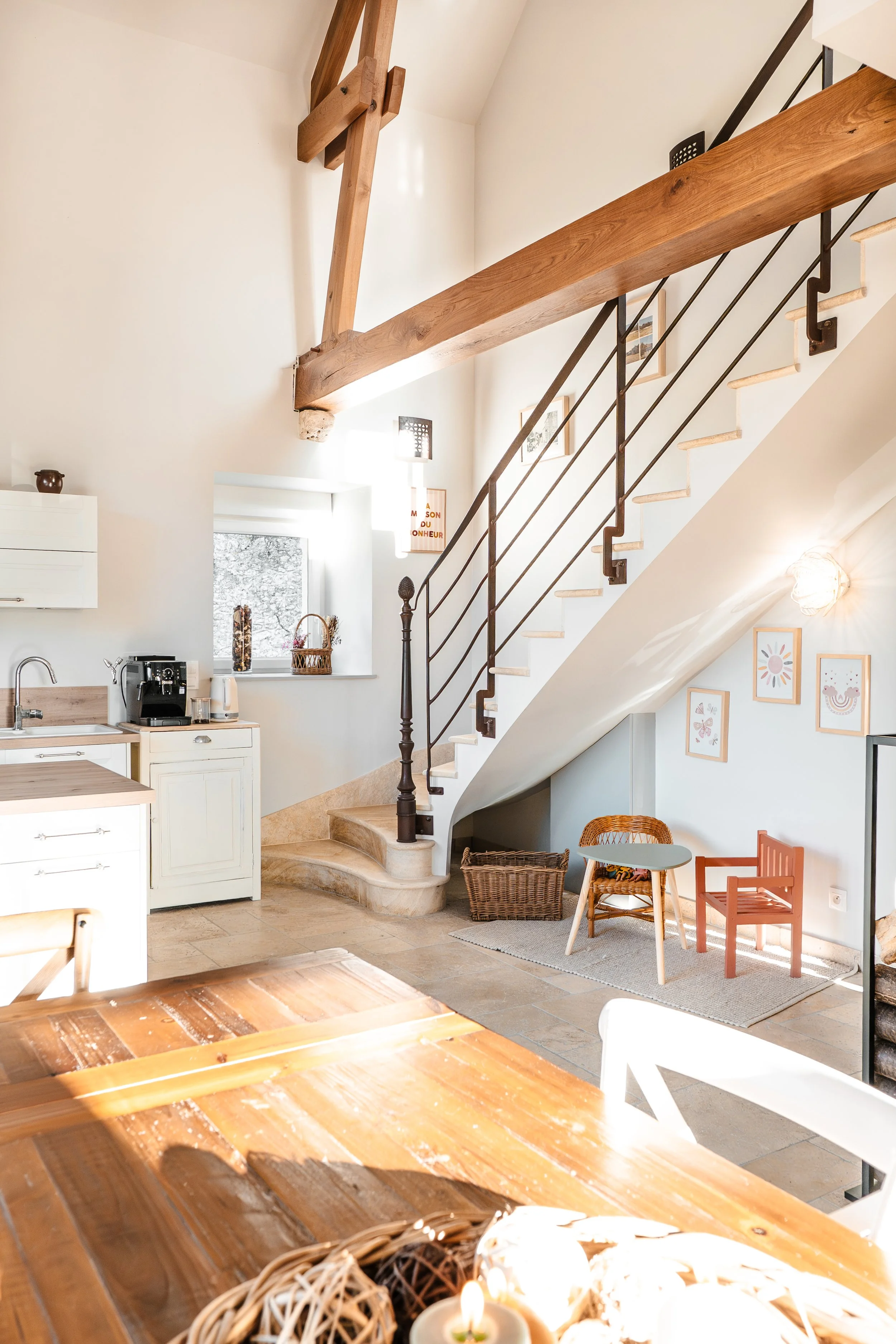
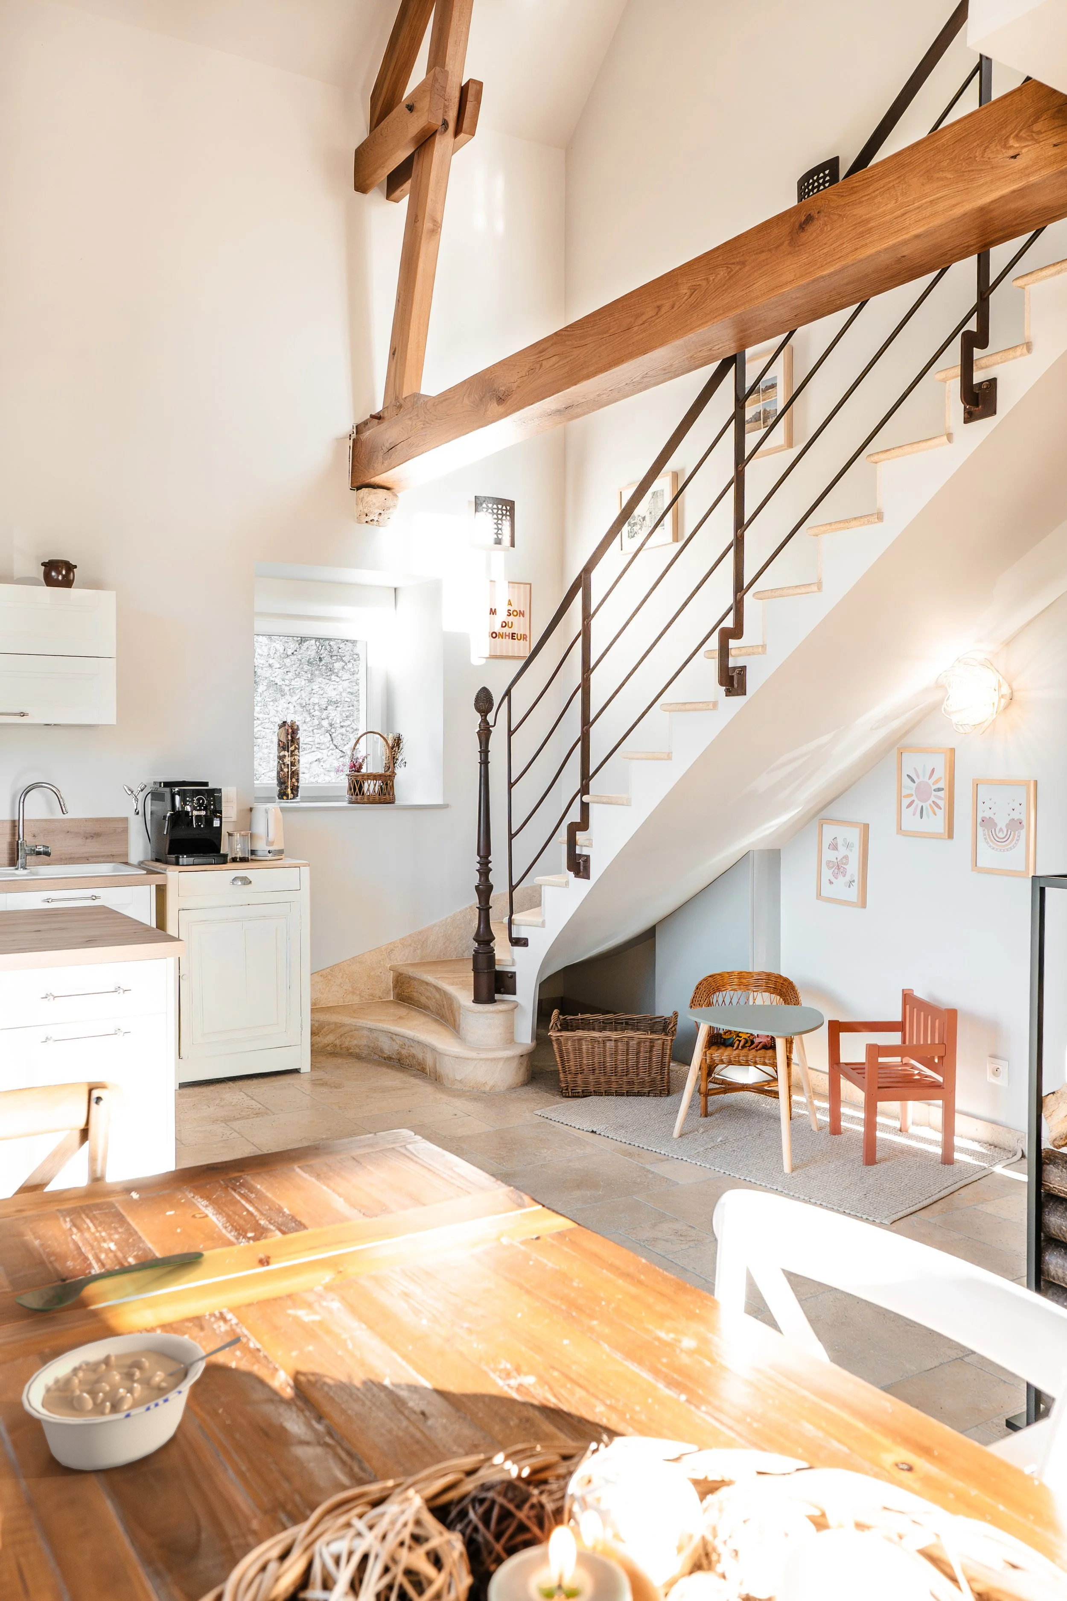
+ legume [20,1332,243,1471]
+ spoon [13,1251,205,1314]
